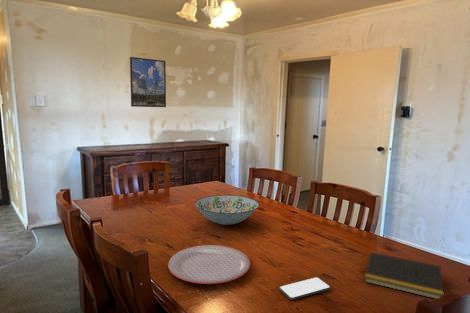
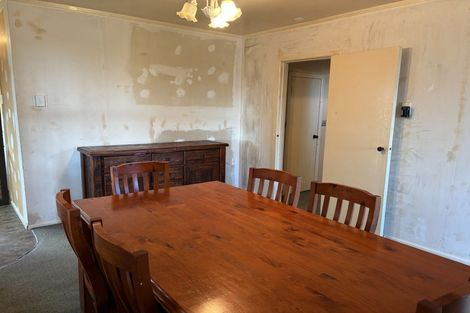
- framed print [129,56,167,108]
- plate [167,244,251,285]
- decorative bowl [194,194,260,226]
- smartphone [278,276,331,301]
- notepad [364,251,445,300]
